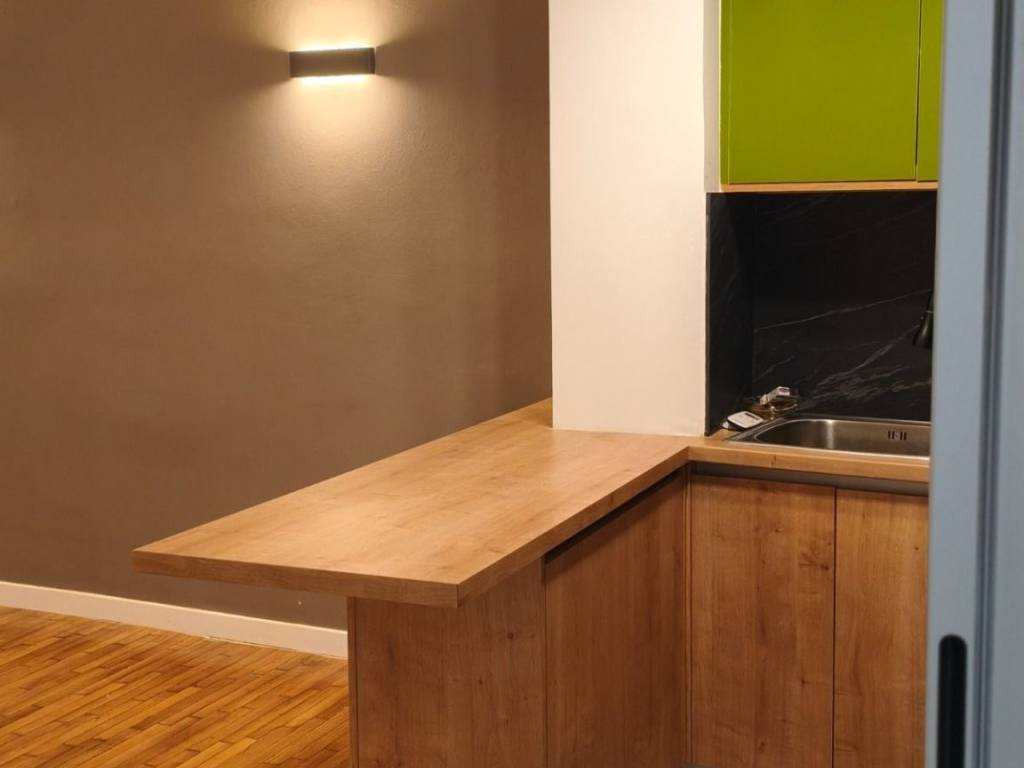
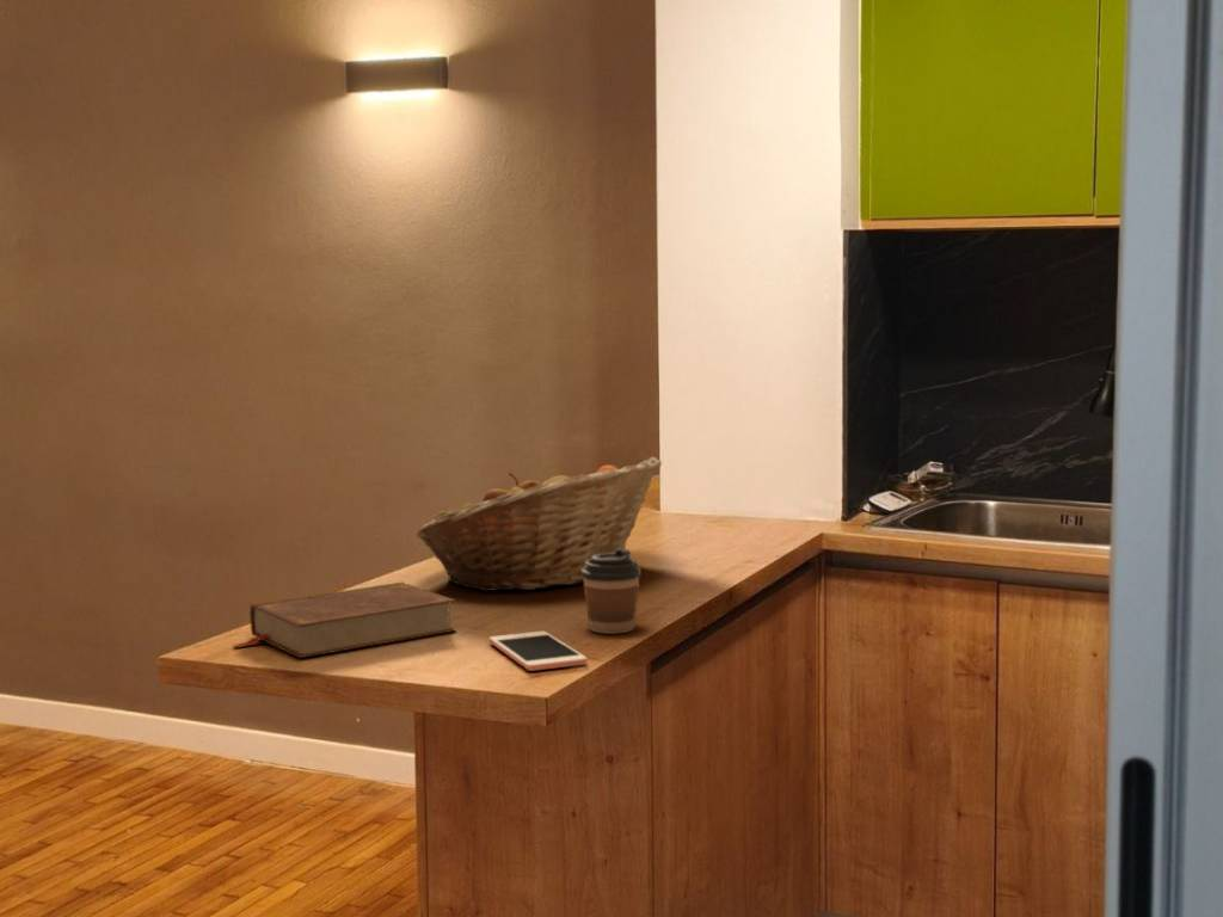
+ book [232,581,457,659]
+ cell phone [488,630,588,672]
+ coffee cup [582,548,643,635]
+ fruit basket [414,455,663,592]
